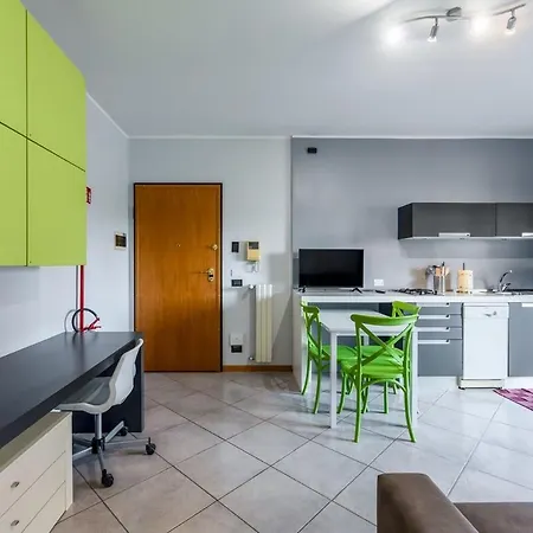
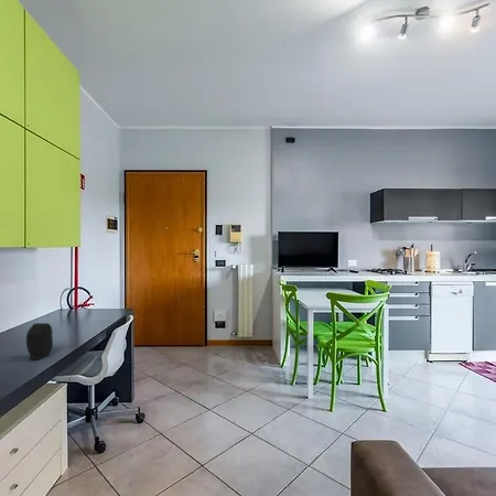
+ speaker [25,322,54,362]
